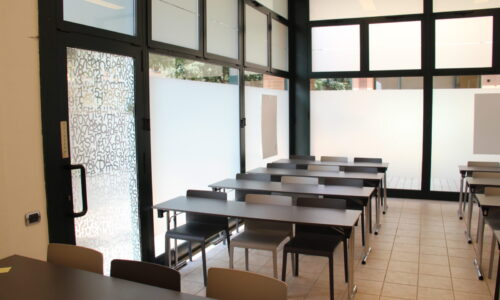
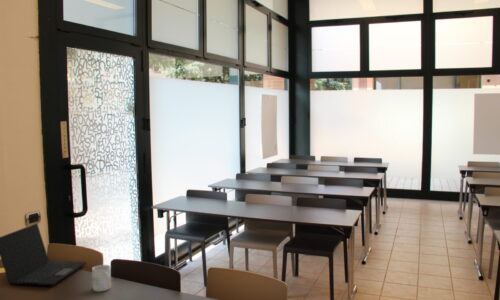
+ mug [91,264,112,292]
+ laptop [0,222,88,287]
